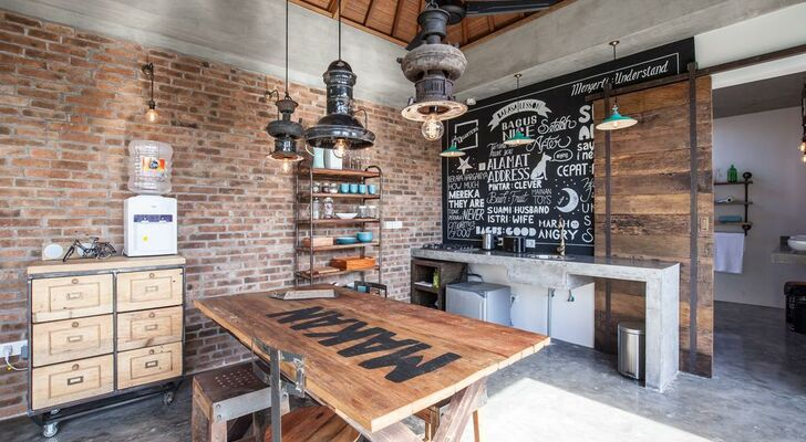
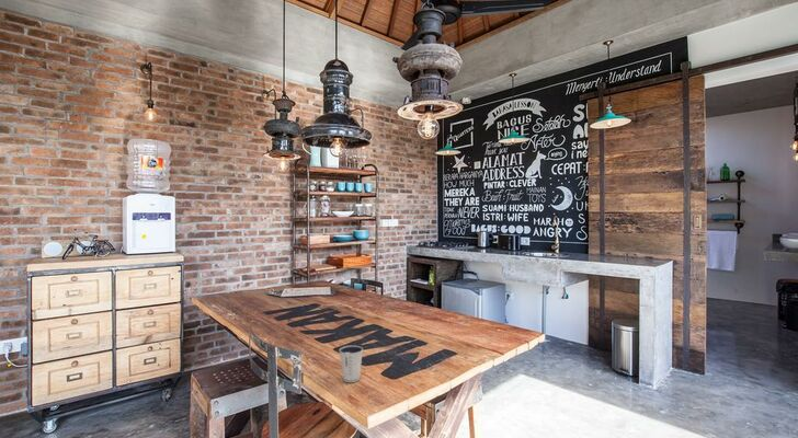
+ dixie cup [339,344,364,383]
